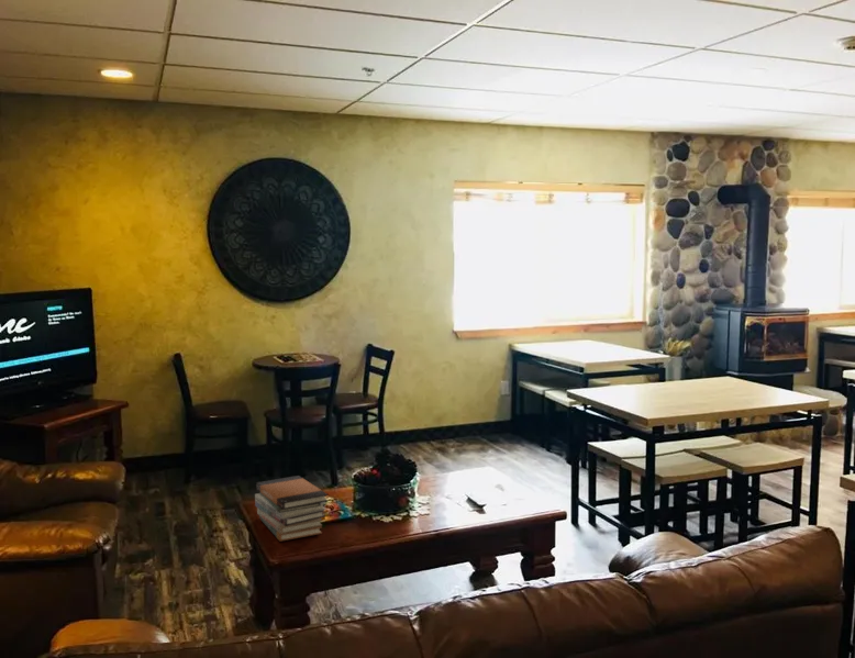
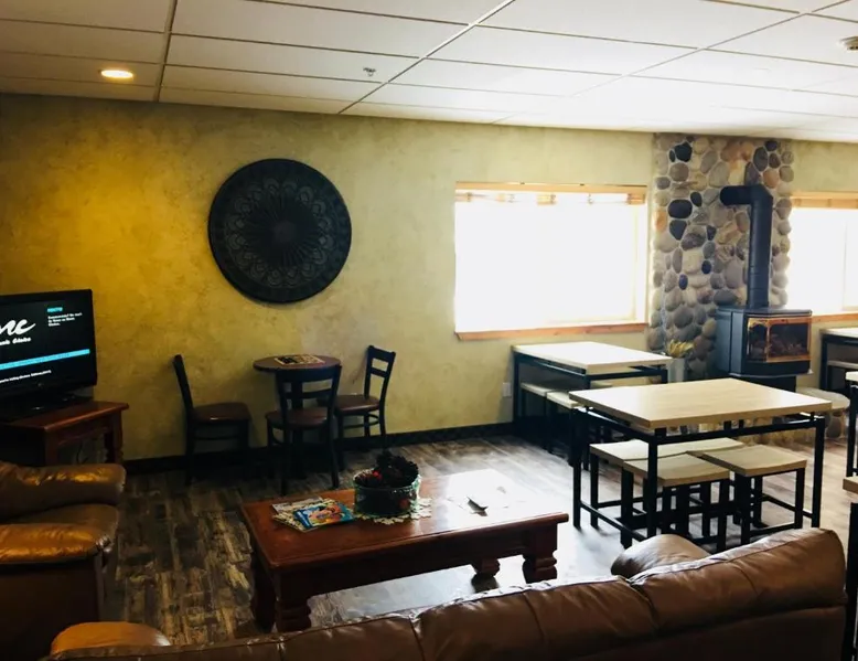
- book stack [254,475,329,543]
